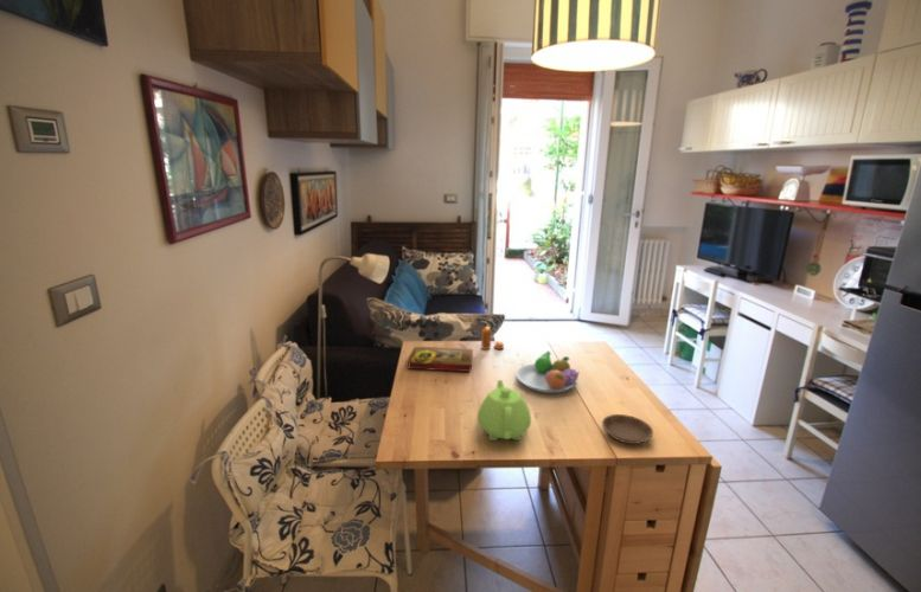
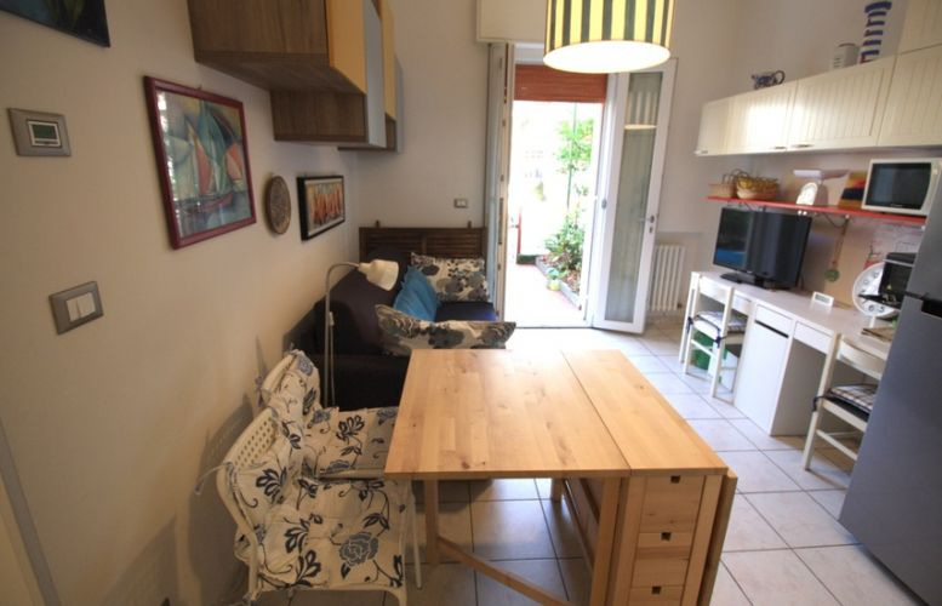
- teapot [477,379,532,442]
- book [407,346,474,373]
- fruit bowl [514,350,581,394]
- pepper shaker [480,326,505,350]
- saucer [601,413,654,445]
